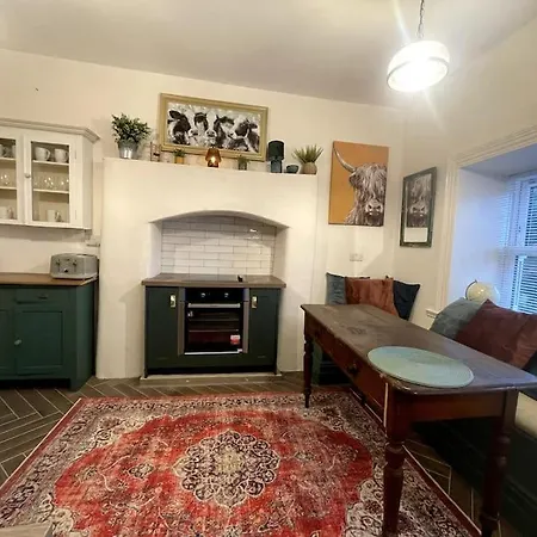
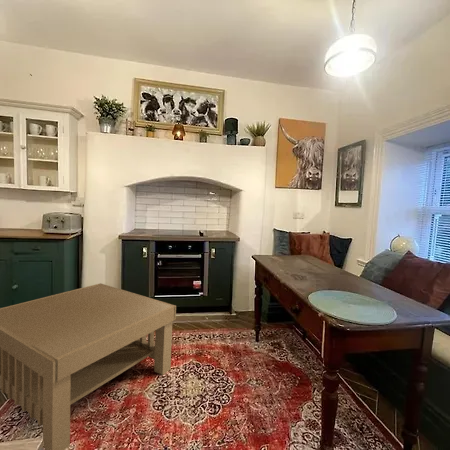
+ coffee table [0,282,177,450]
